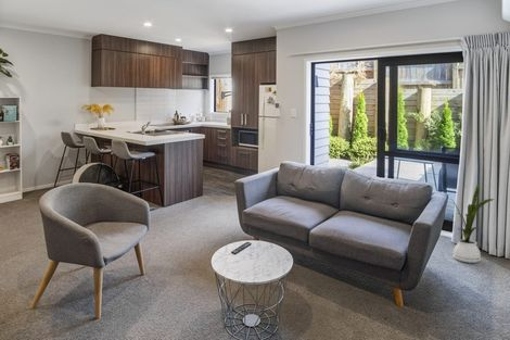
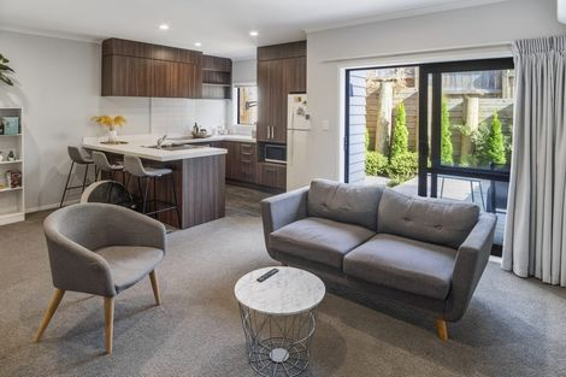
- house plant [449,184,496,264]
